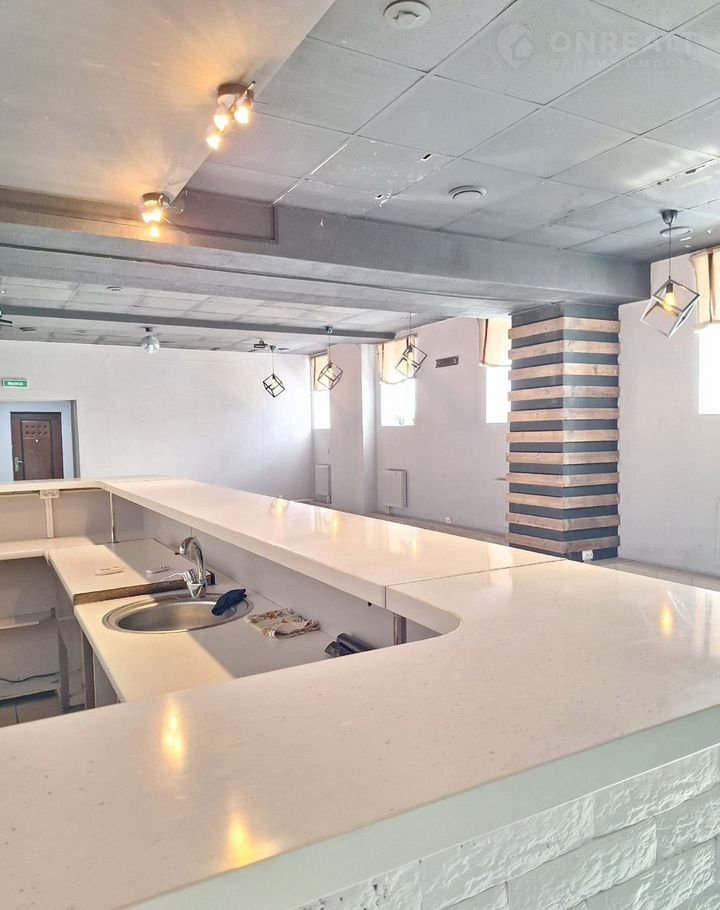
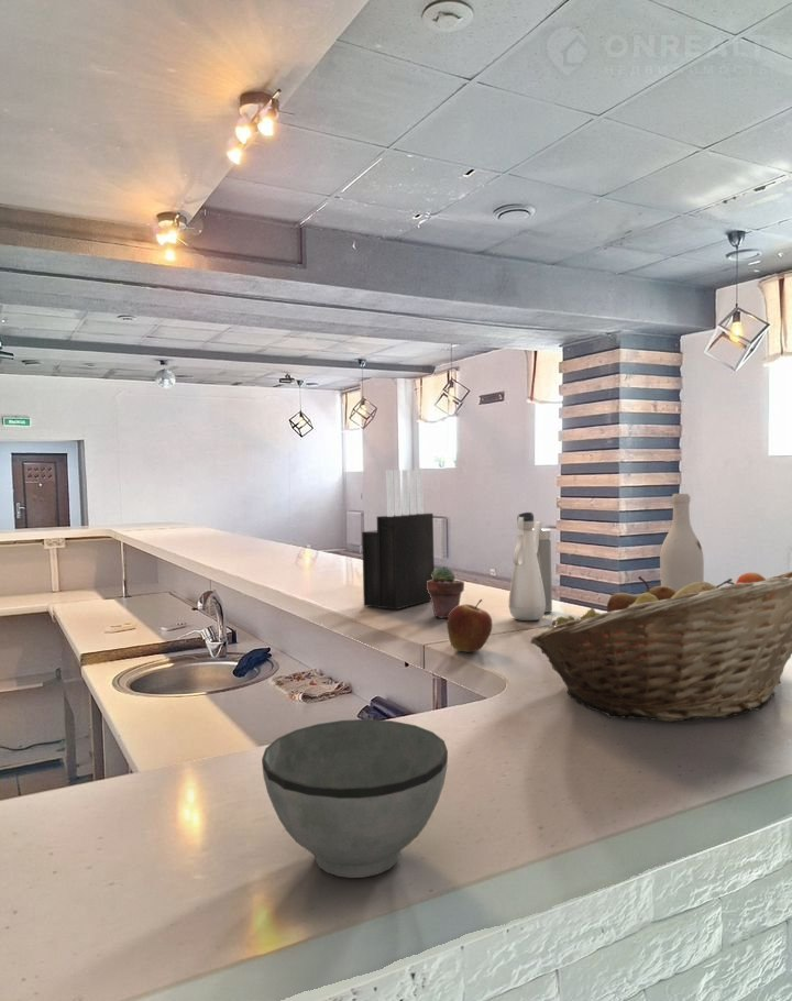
+ bowl [261,718,449,879]
+ knife block [361,469,436,610]
+ potted succulent [427,565,465,619]
+ wine bottle [659,493,705,592]
+ water bottle [508,512,553,622]
+ fruit basket [530,571,792,723]
+ apple [446,598,494,653]
